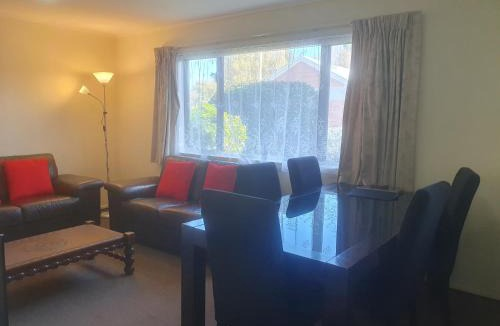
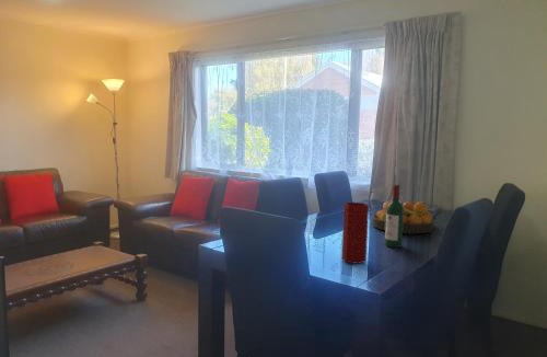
+ fruit bowl [371,200,435,234]
+ vase [341,201,370,265]
+ wine bottle [384,184,404,249]
